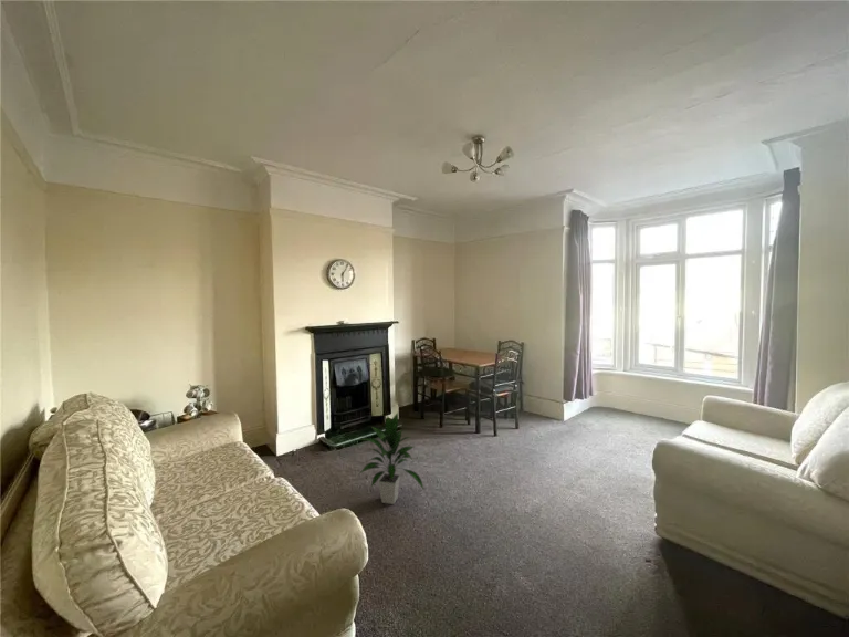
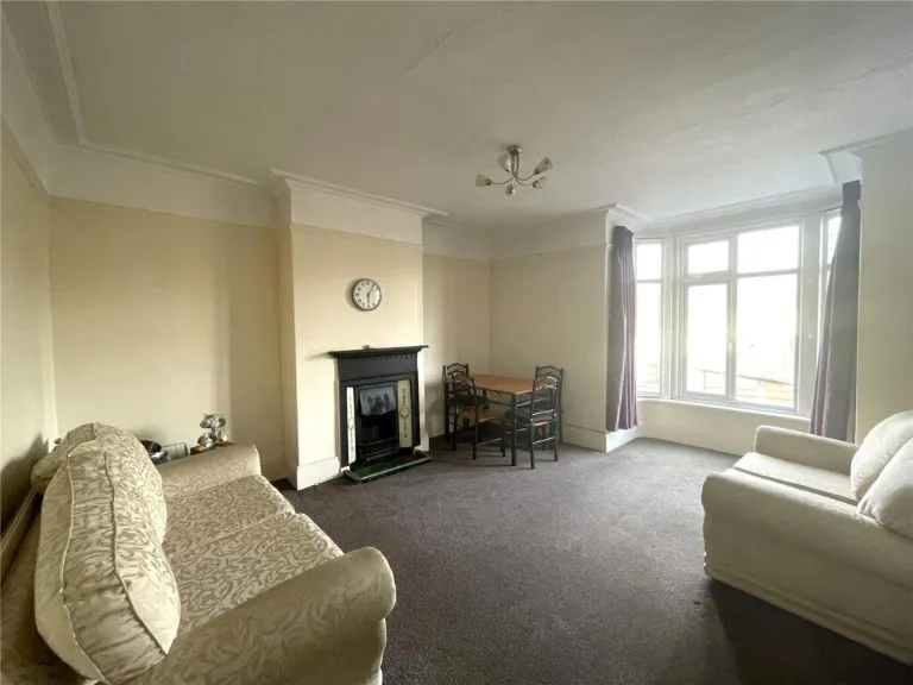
- indoor plant [359,411,426,505]
